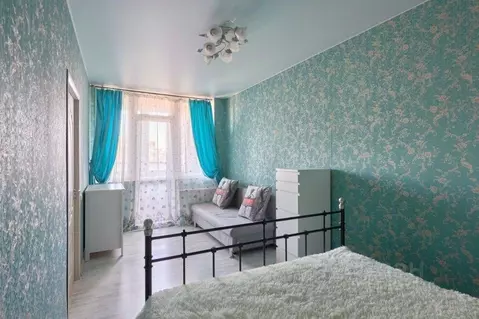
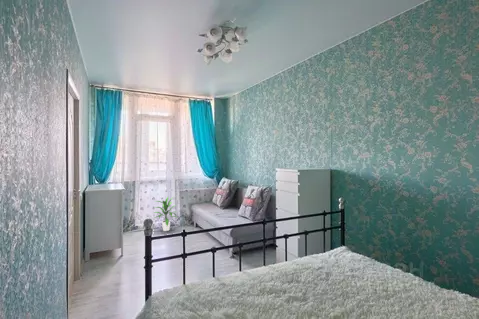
+ indoor plant [152,196,178,232]
